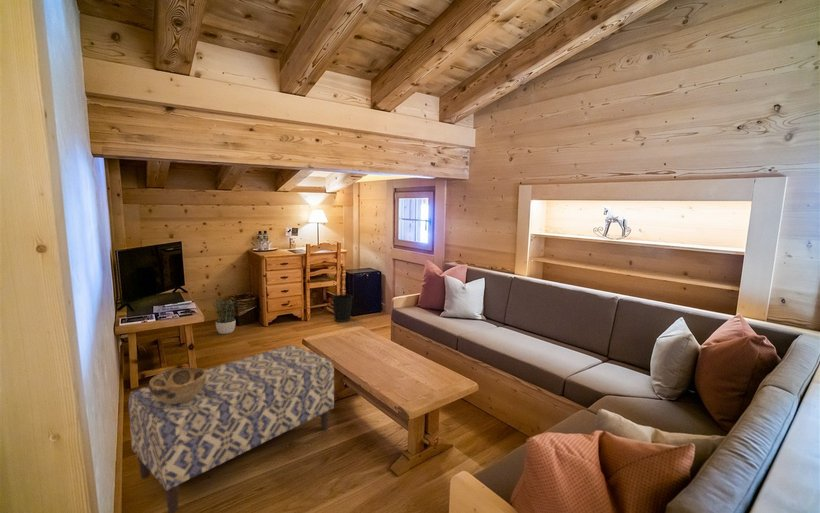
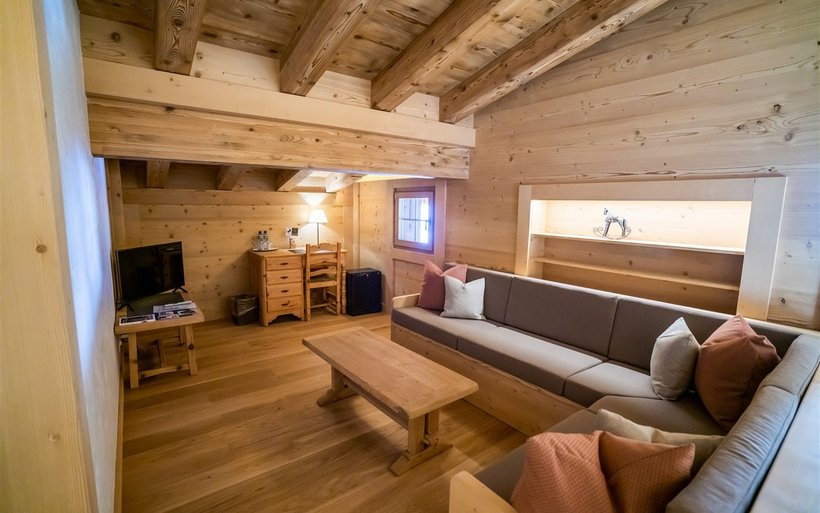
- decorative bowl [148,366,206,404]
- wastebasket [331,293,354,323]
- bench [128,344,335,513]
- potted plant [212,298,239,335]
